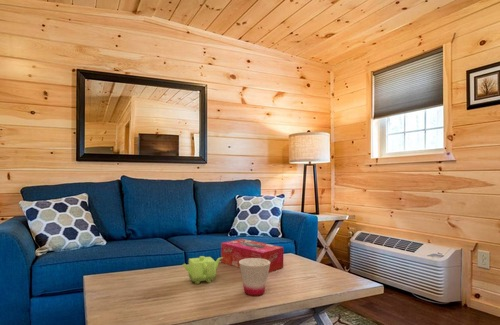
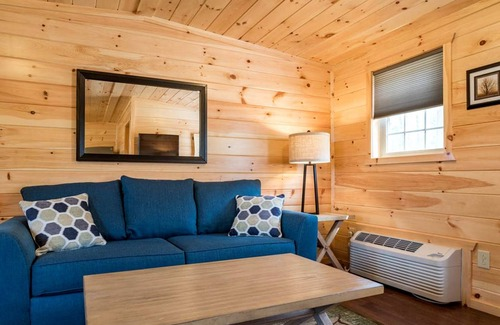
- tissue box [220,238,284,273]
- teapot [182,255,223,285]
- cup [239,258,270,297]
